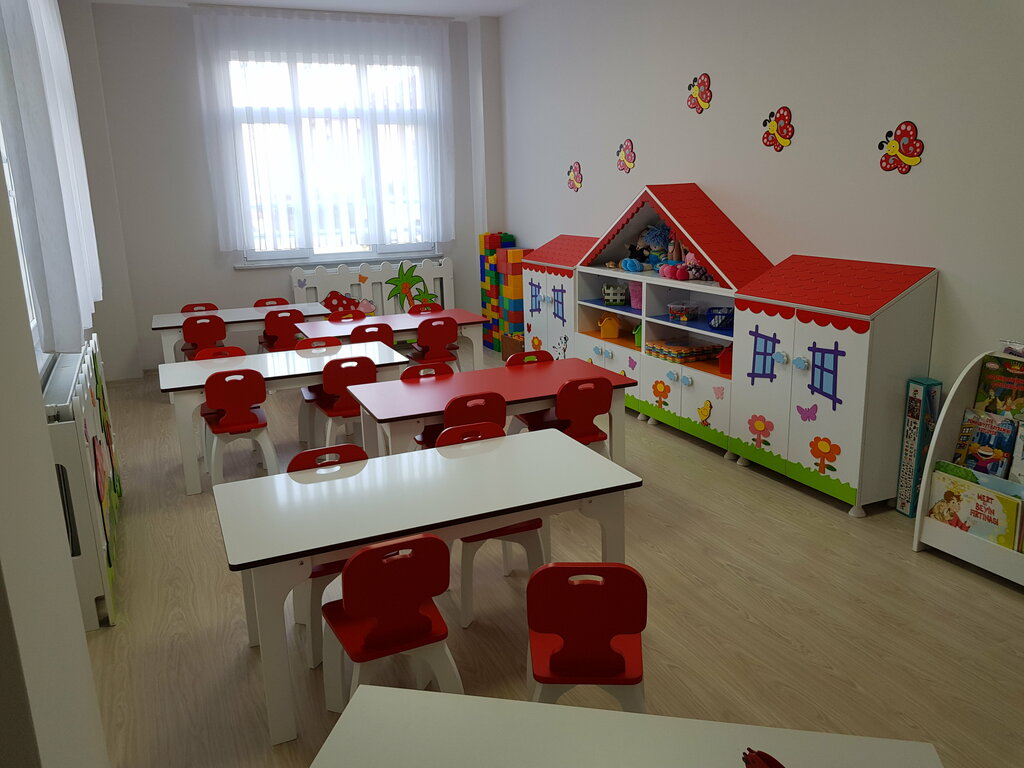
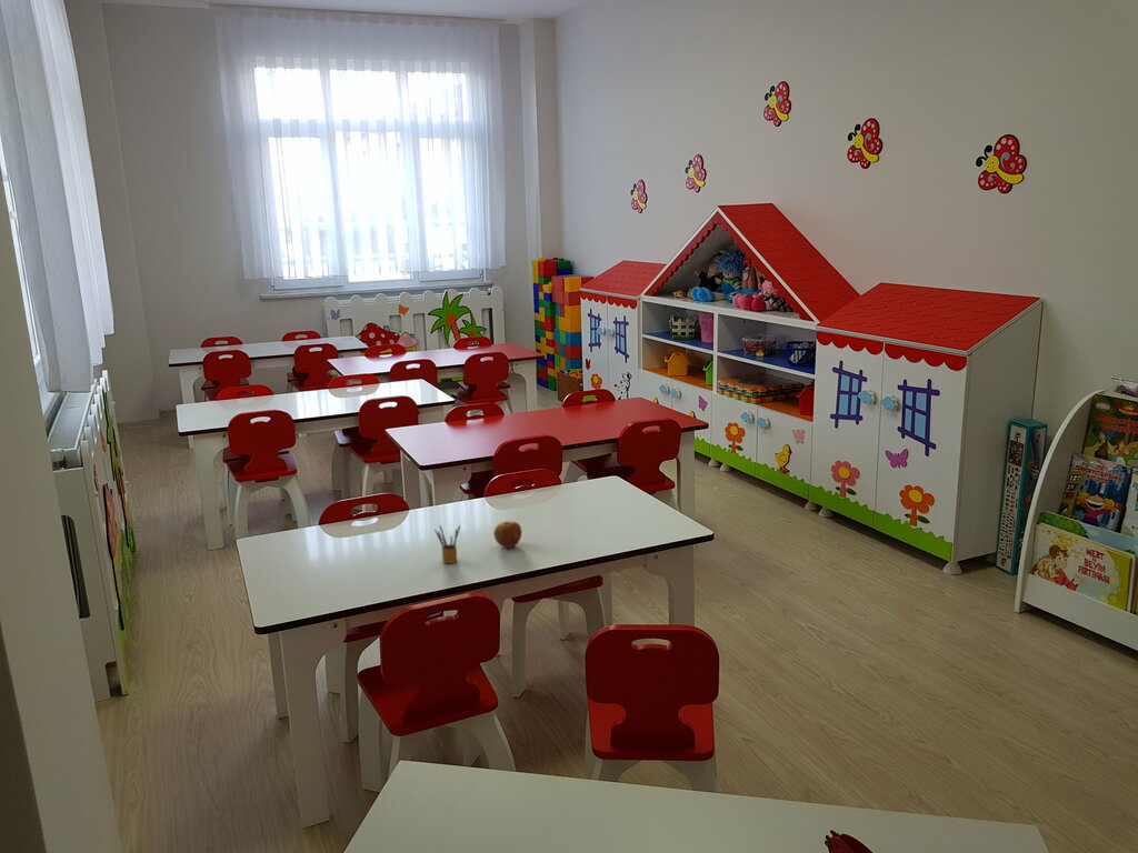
+ pencil box [433,524,461,564]
+ apple [492,520,523,549]
